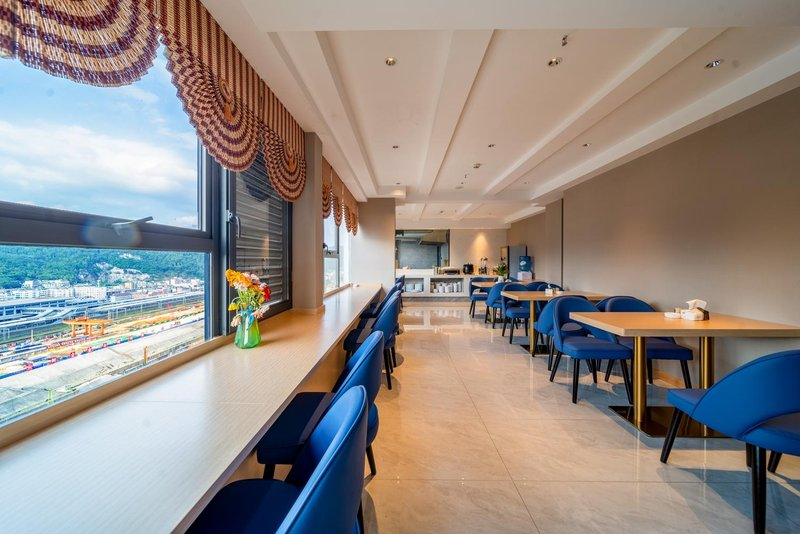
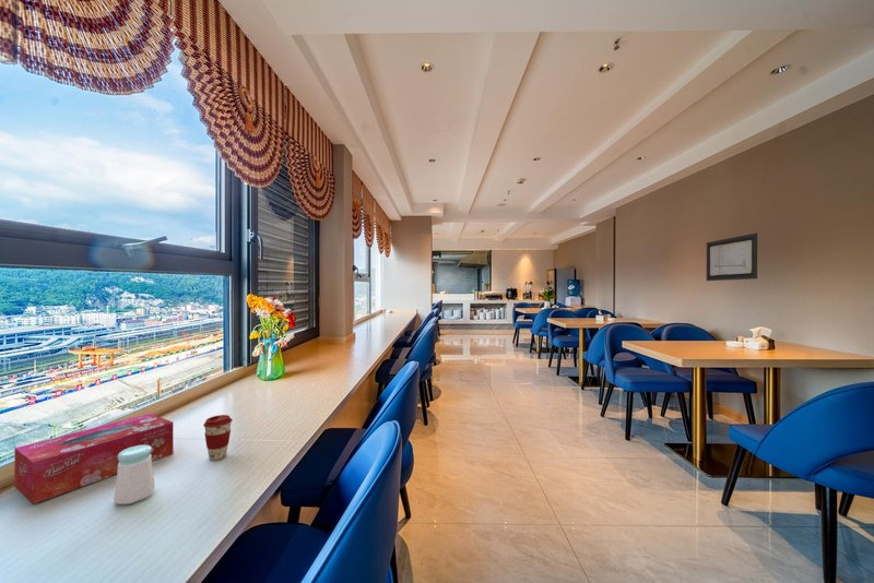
+ tissue box [13,413,175,505]
+ salt shaker [113,445,155,505]
+ coffee cup [202,414,234,462]
+ wall art [706,233,758,282]
